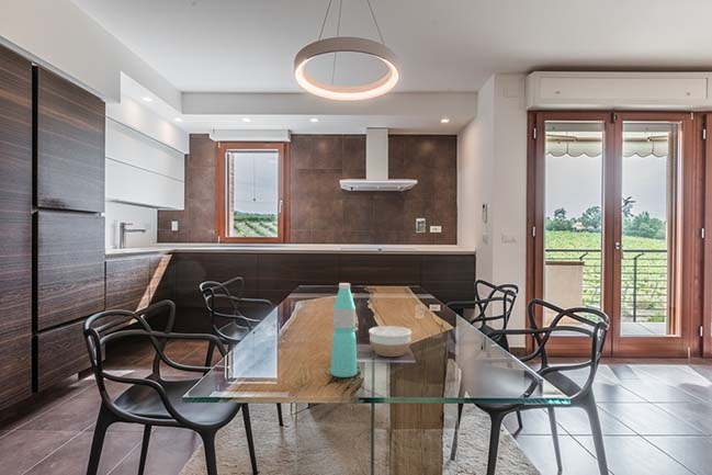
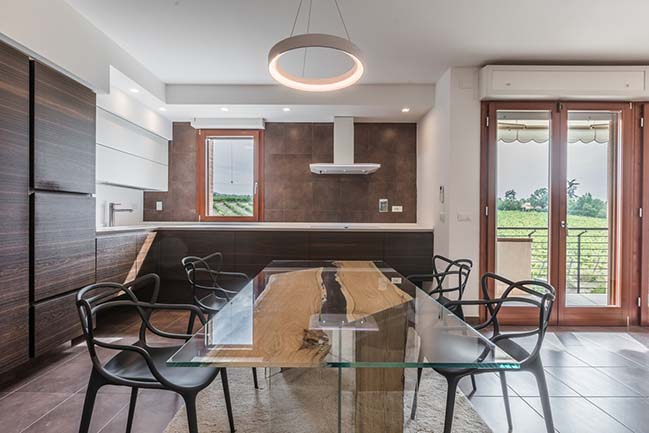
- bowl [368,325,412,358]
- water bottle [330,282,358,378]
